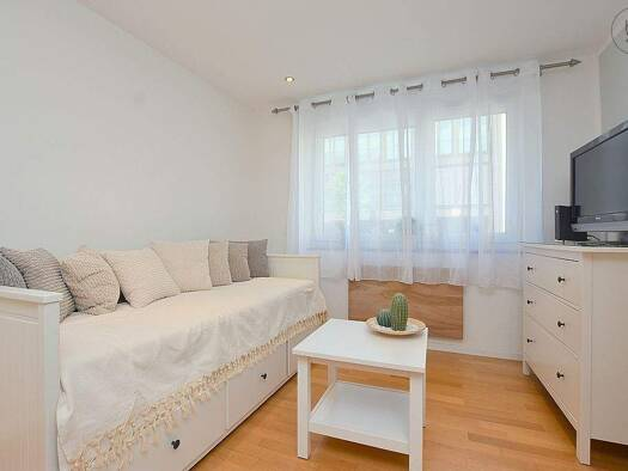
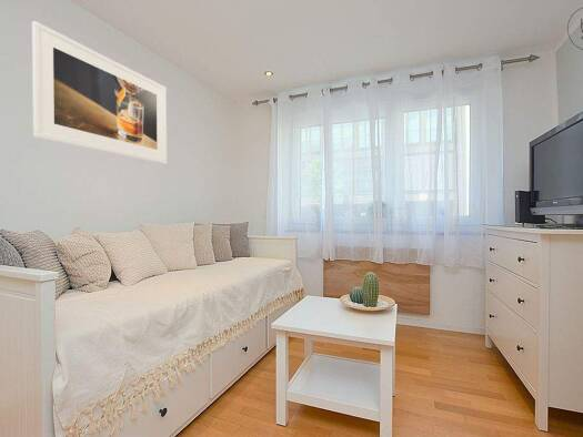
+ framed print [31,20,168,164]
